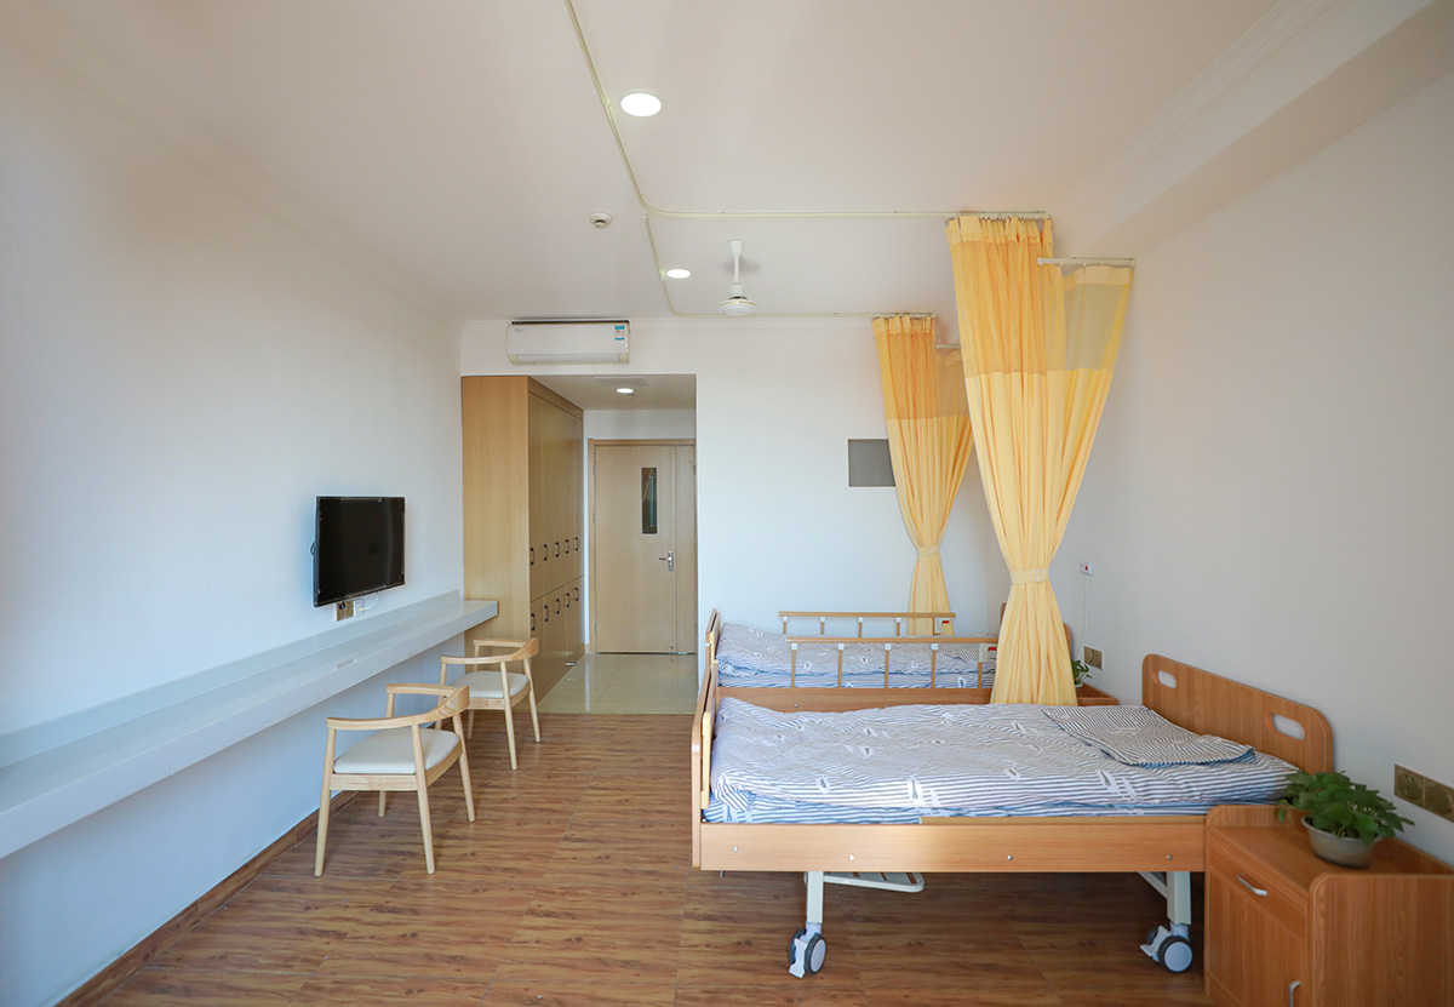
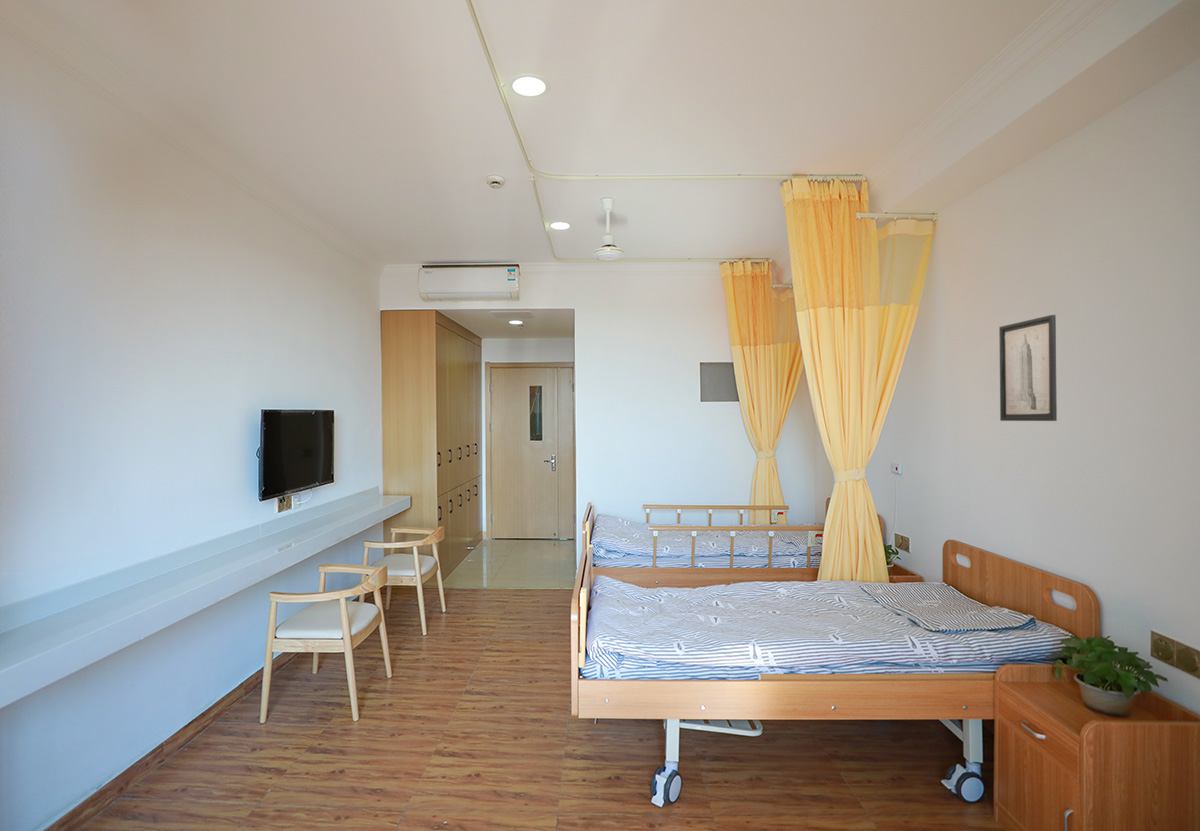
+ wall art [998,314,1058,422]
